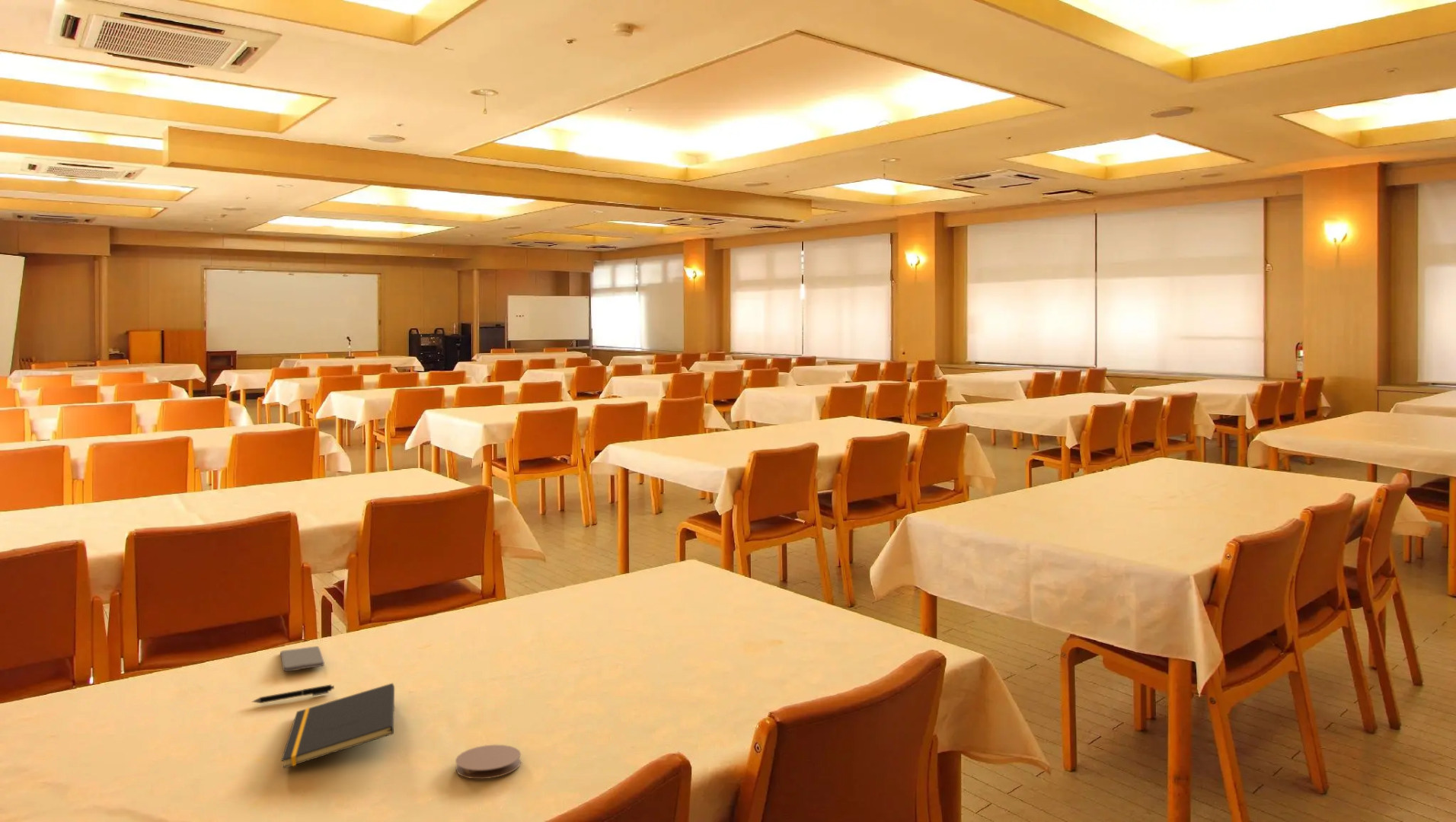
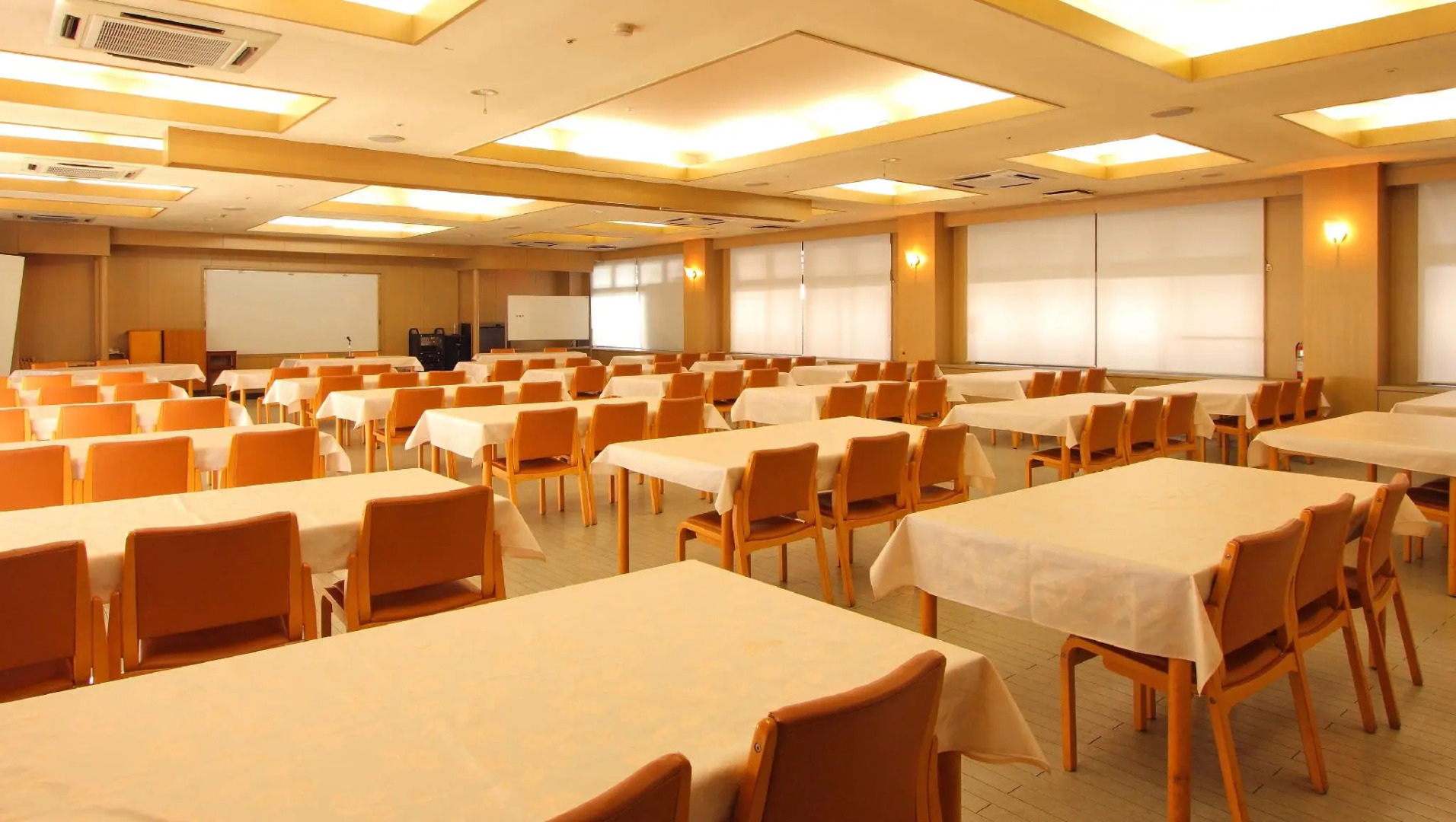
- notepad [280,683,395,769]
- pen [252,683,335,704]
- smartphone [279,645,325,672]
- coaster [455,744,522,779]
